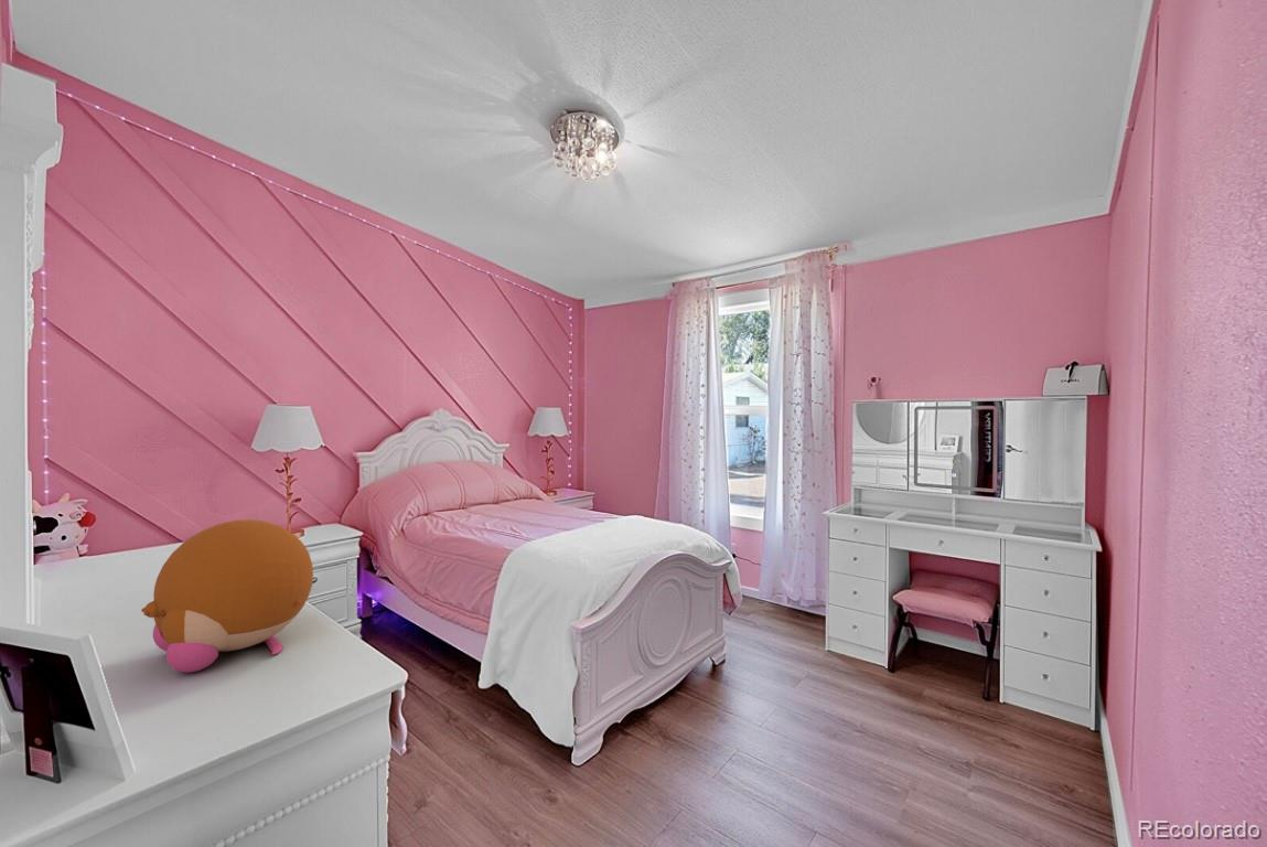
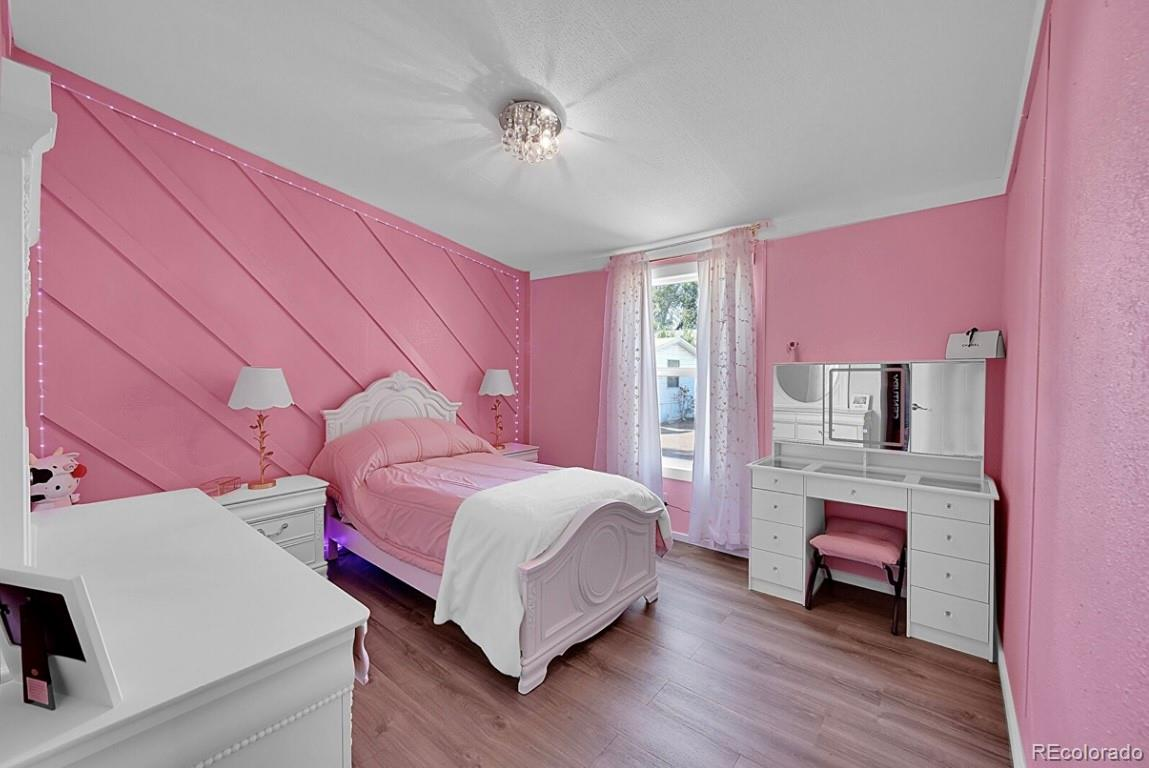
- plush toy [140,518,314,674]
